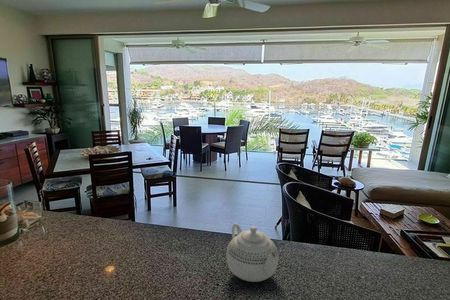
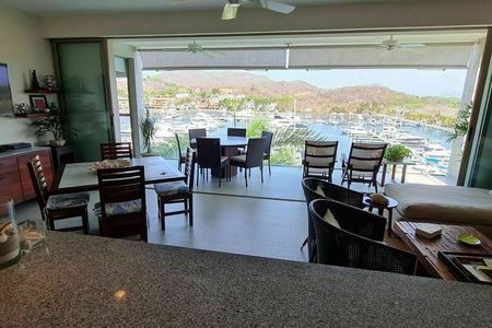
- teapot [225,222,279,283]
